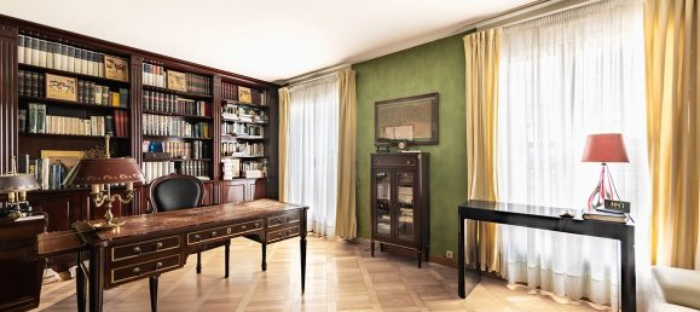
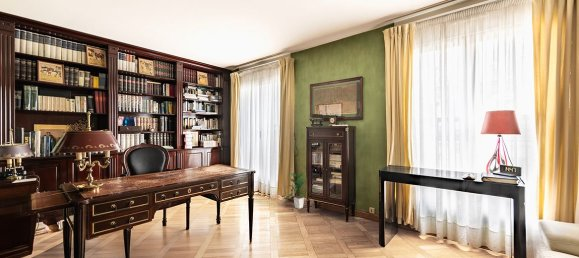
+ indoor plant [285,171,308,210]
